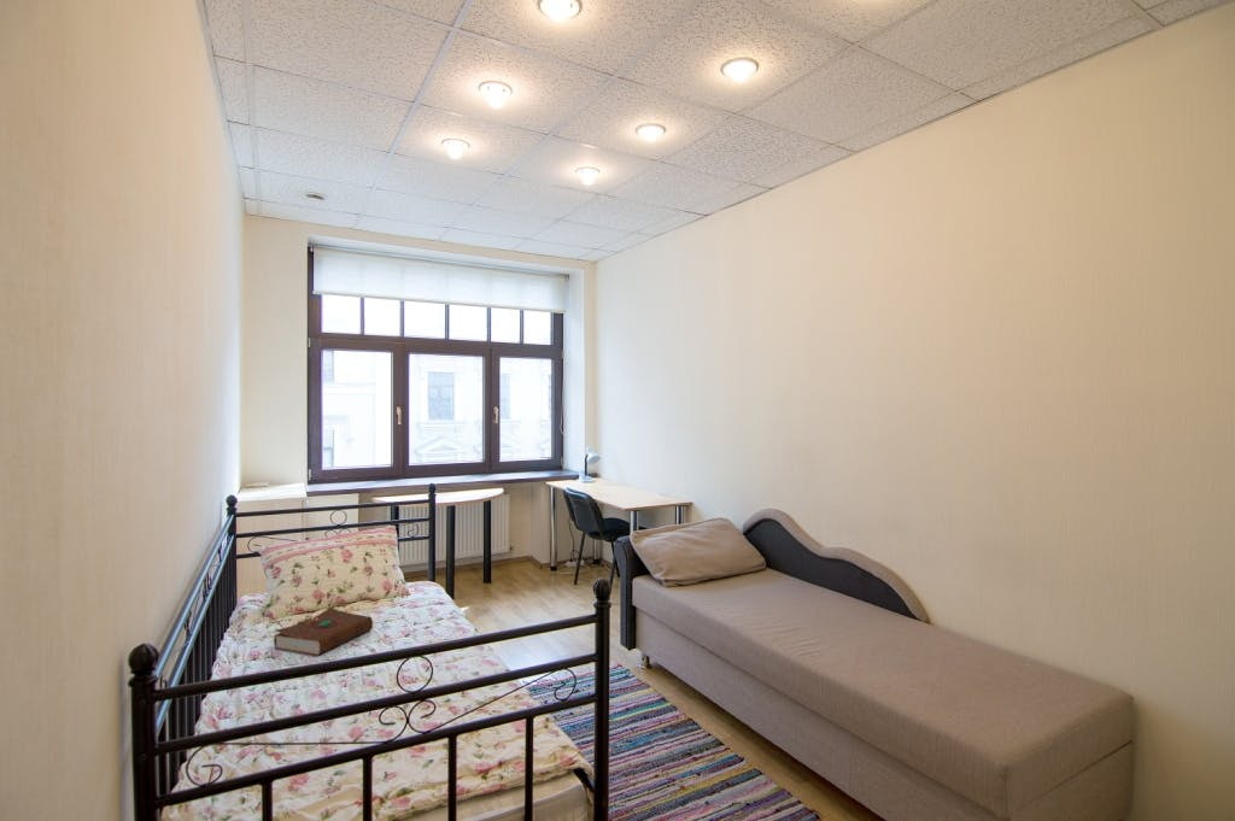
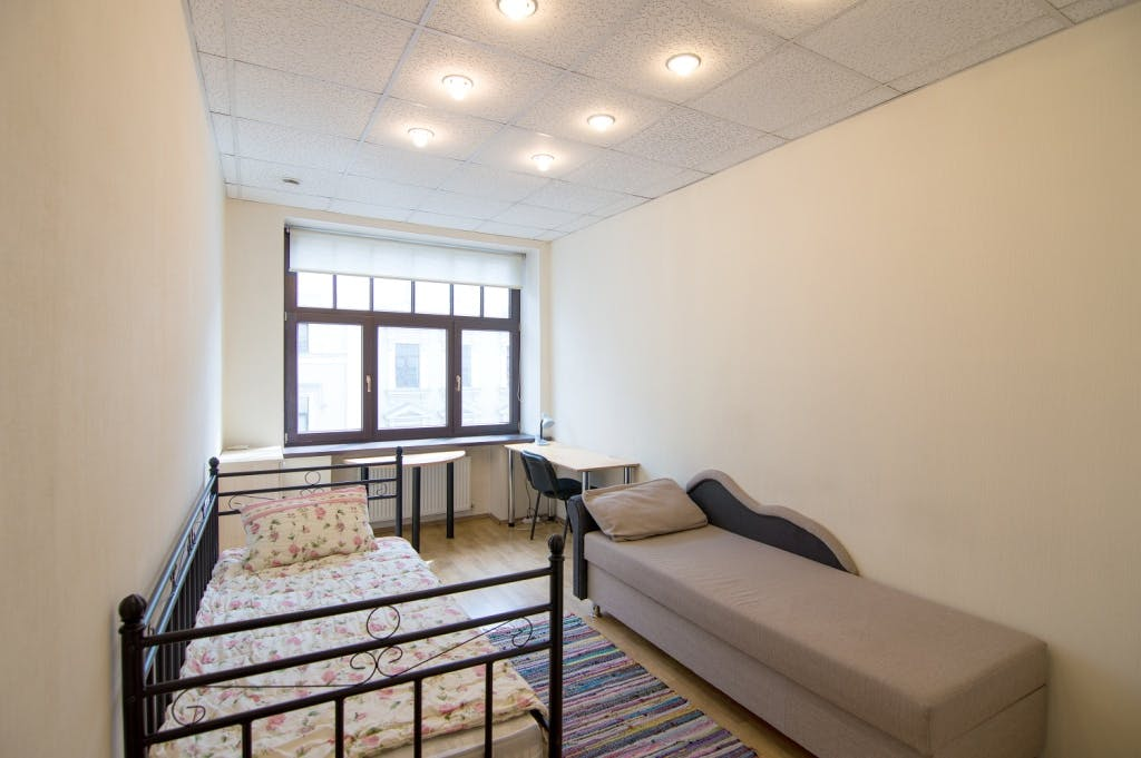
- book [273,606,374,657]
